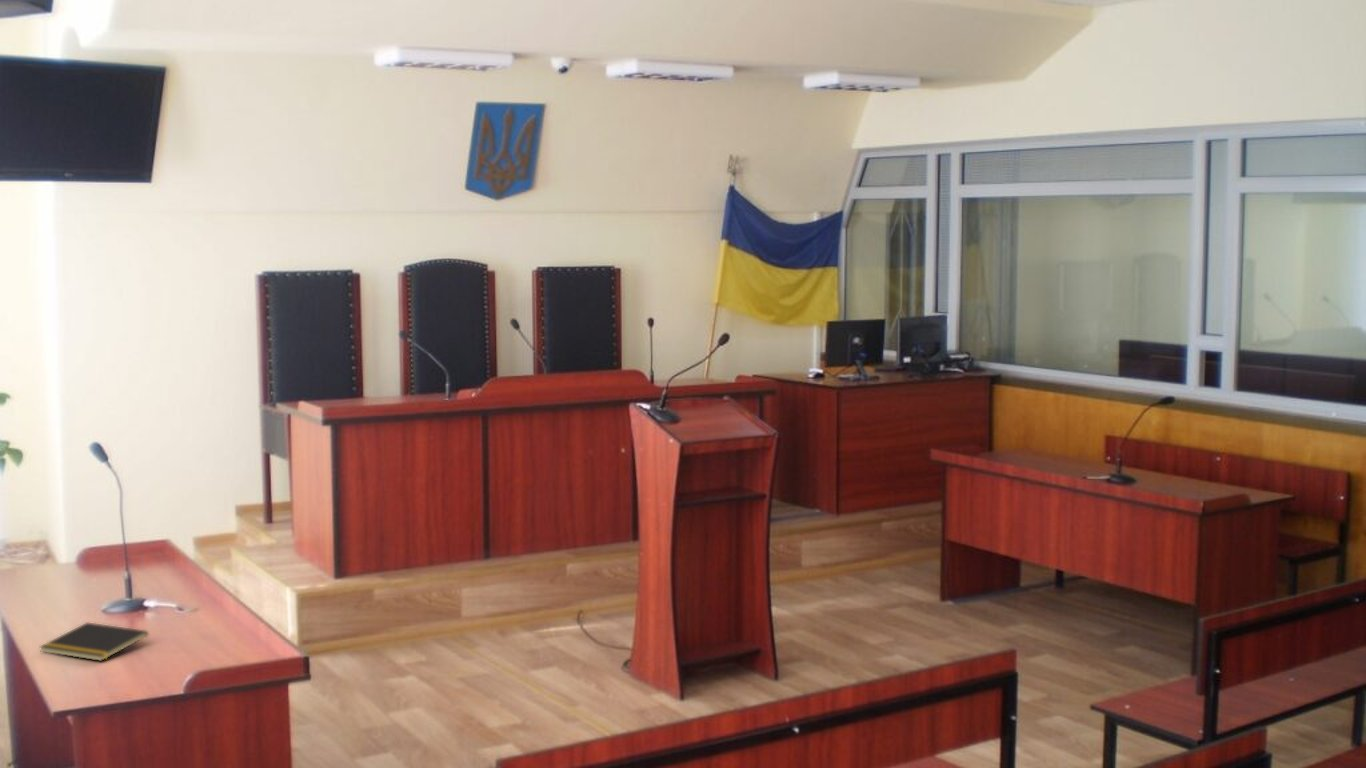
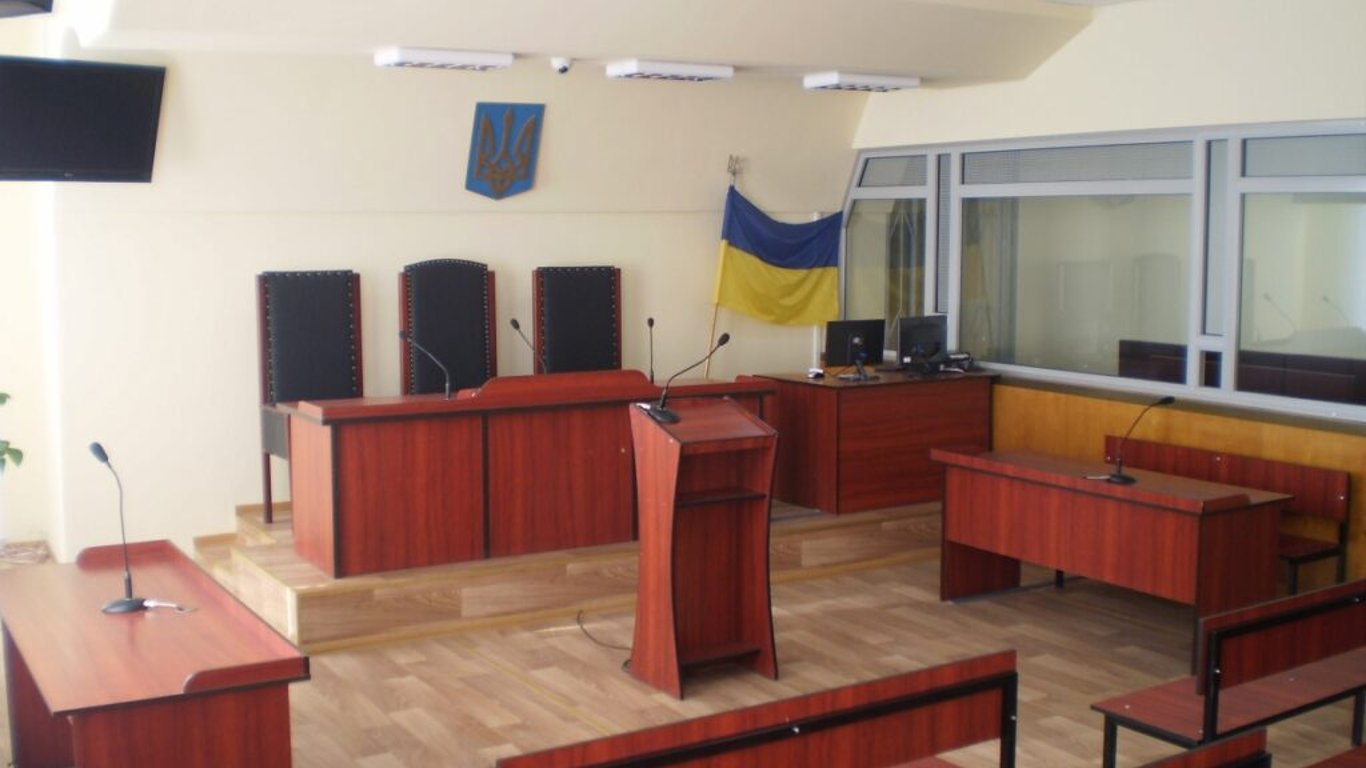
- notepad [39,622,149,662]
